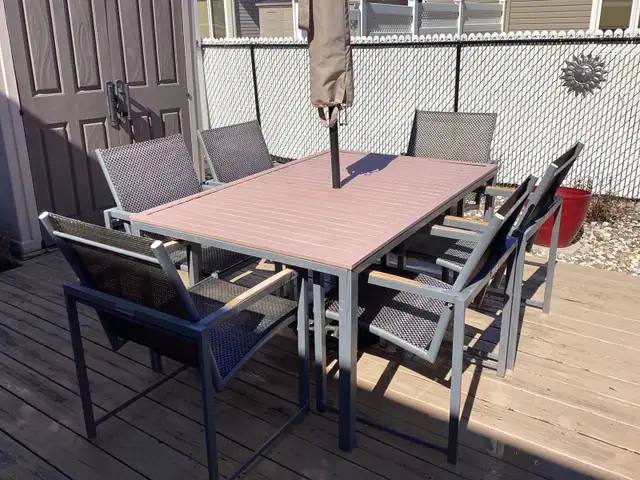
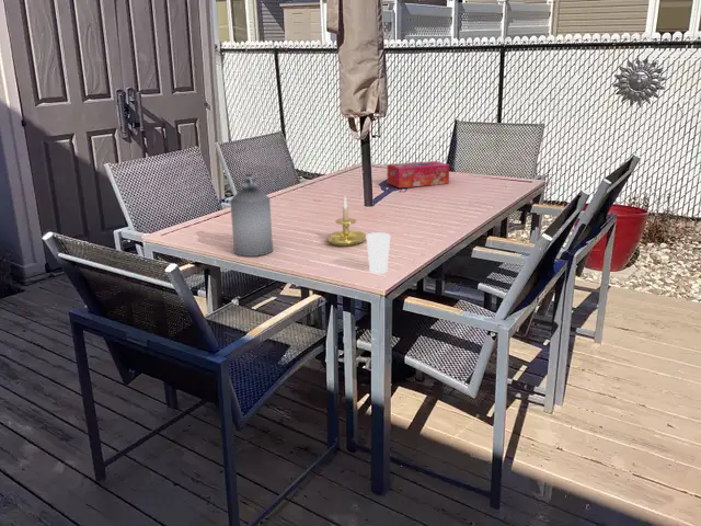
+ cup [366,231,391,275]
+ candle holder [325,195,367,248]
+ bottle [229,172,274,258]
+ tissue box [387,160,450,188]
